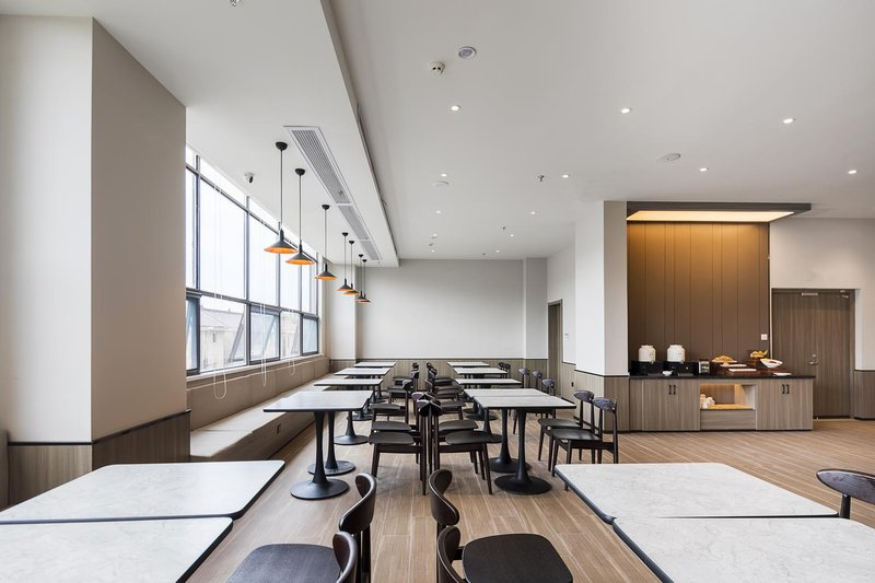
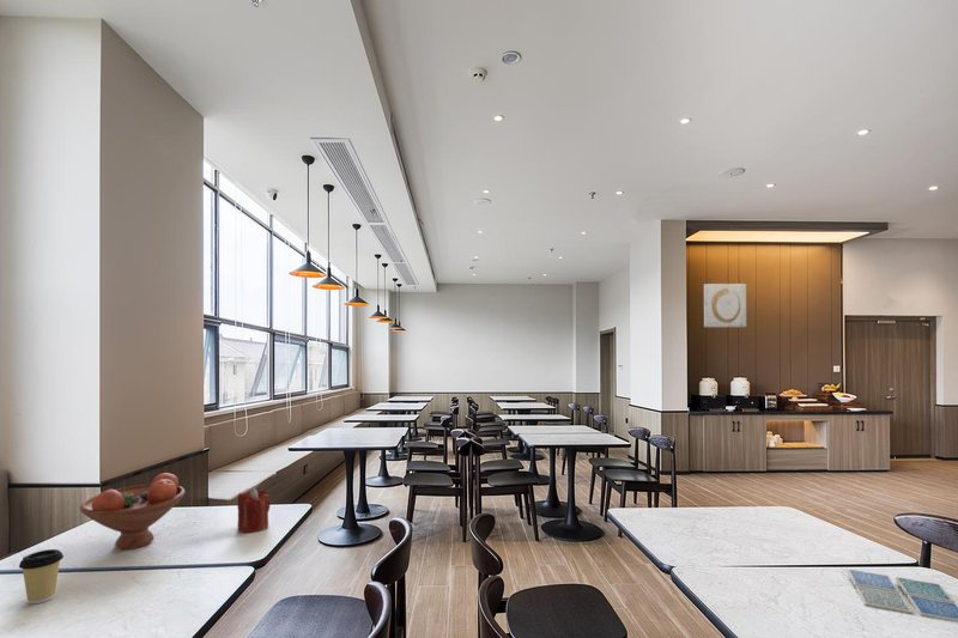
+ wall art [703,282,747,328]
+ fruit bowl [79,472,187,551]
+ candle [237,487,272,534]
+ drink coaster [845,567,958,624]
+ coffee cup [18,548,65,606]
